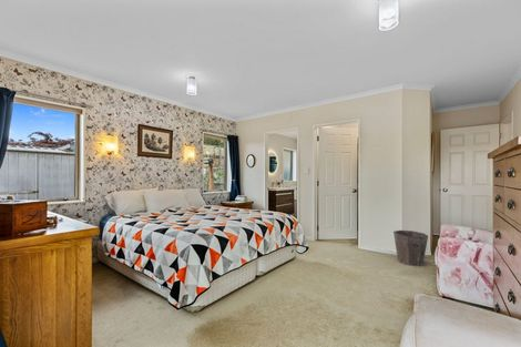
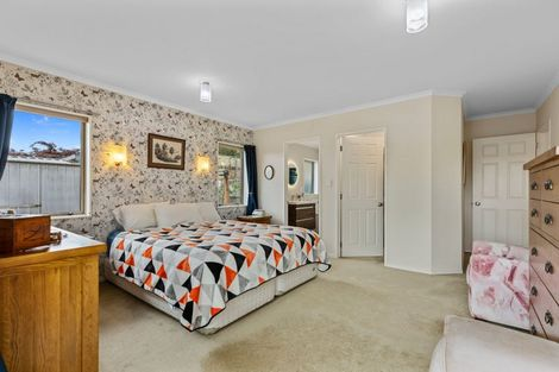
- waste bin [392,229,429,267]
